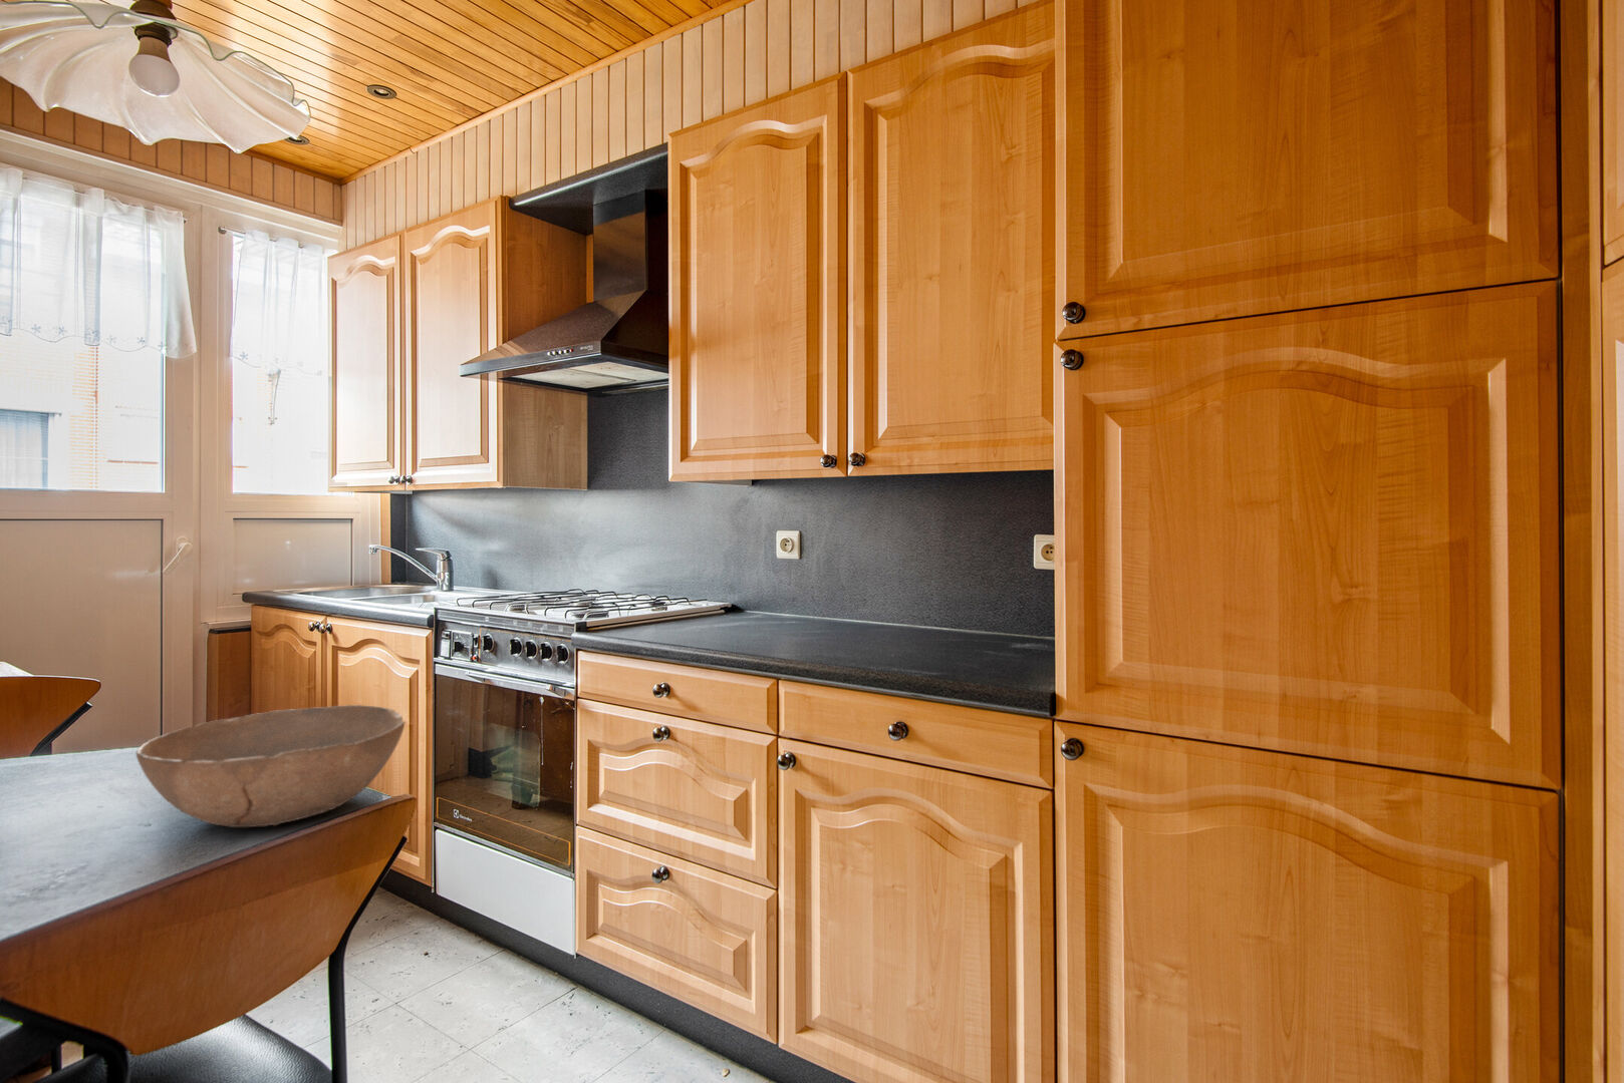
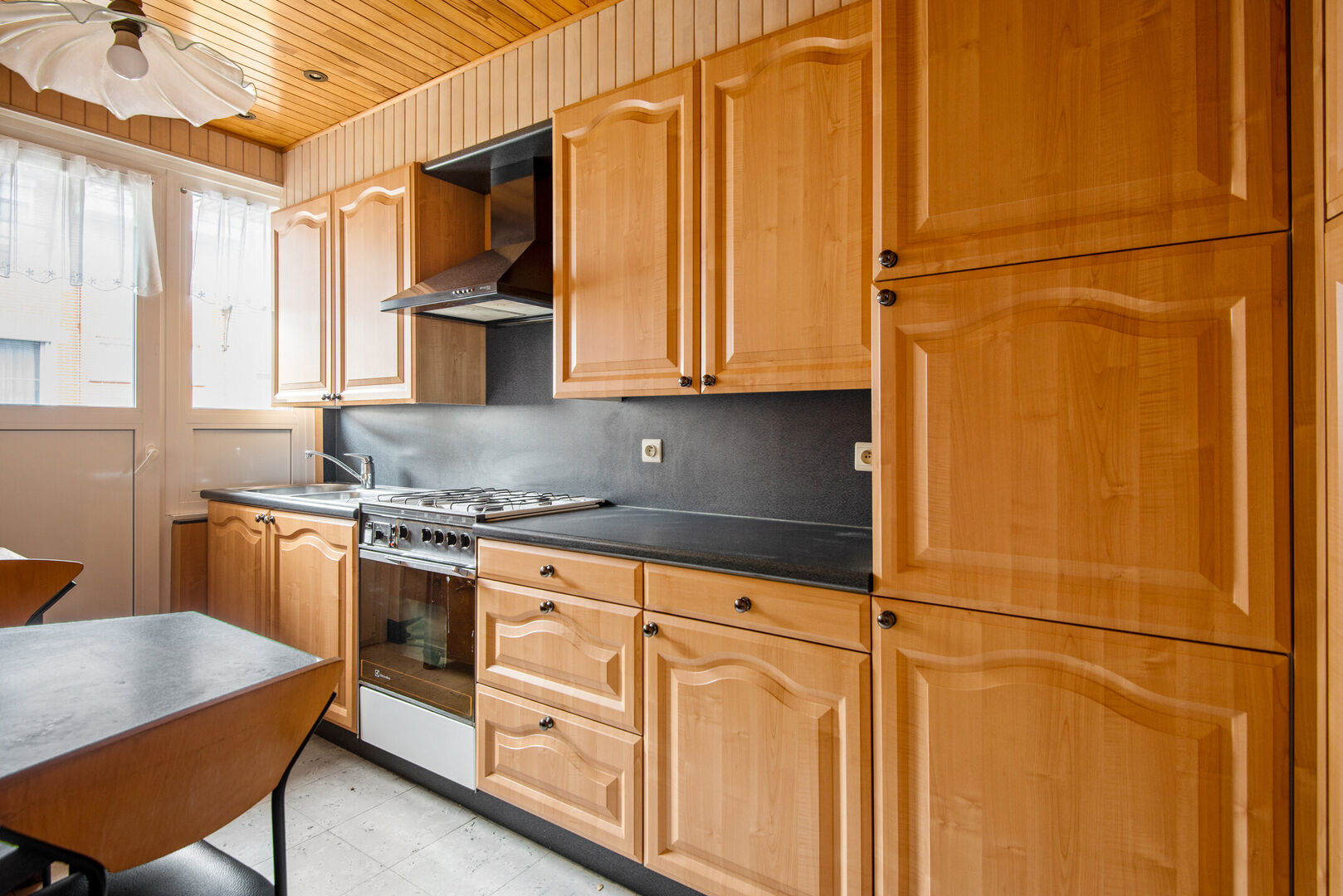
- bowl [135,703,405,828]
